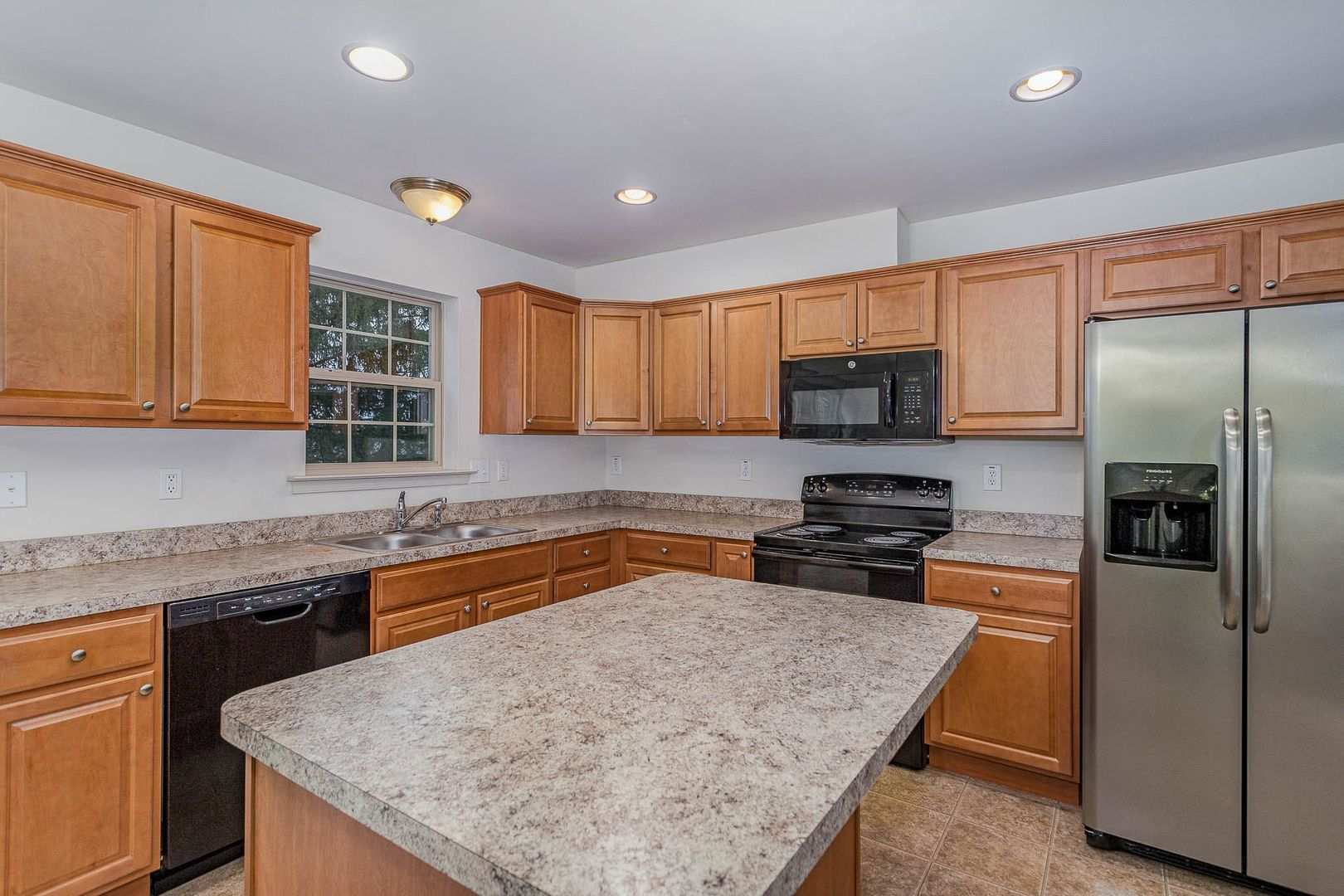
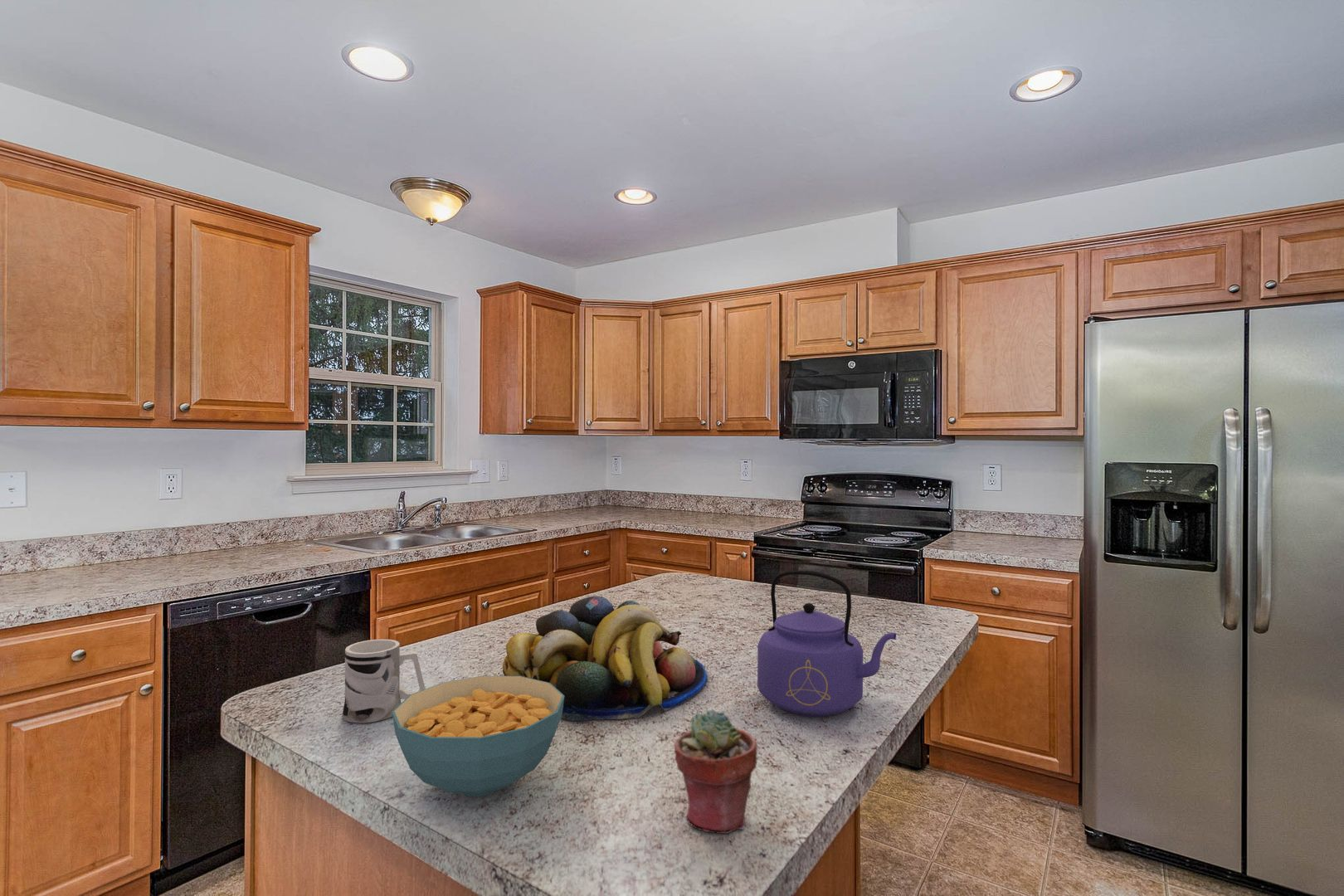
+ potted succulent [674,709,757,835]
+ cereal bowl [392,675,564,797]
+ kettle [757,570,898,718]
+ fruit bowl [502,595,708,722]
+ mug [342,639,426,723]
